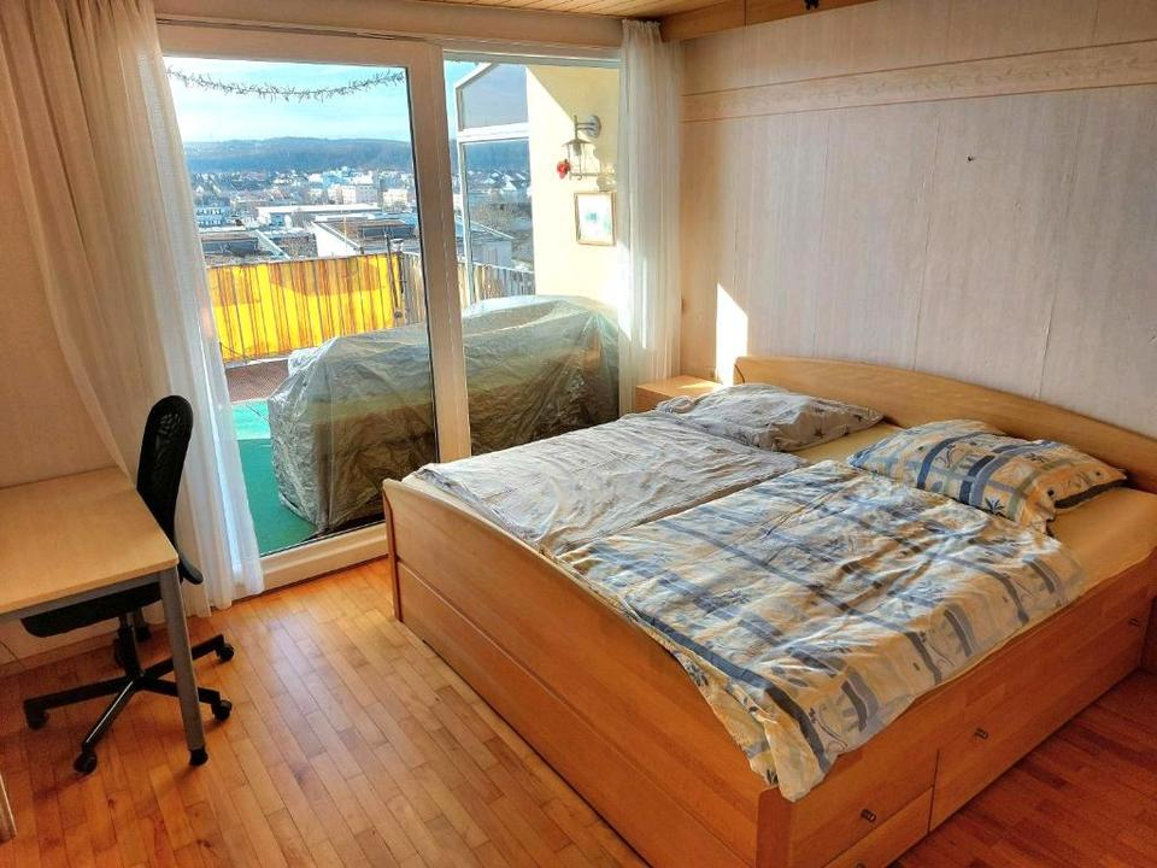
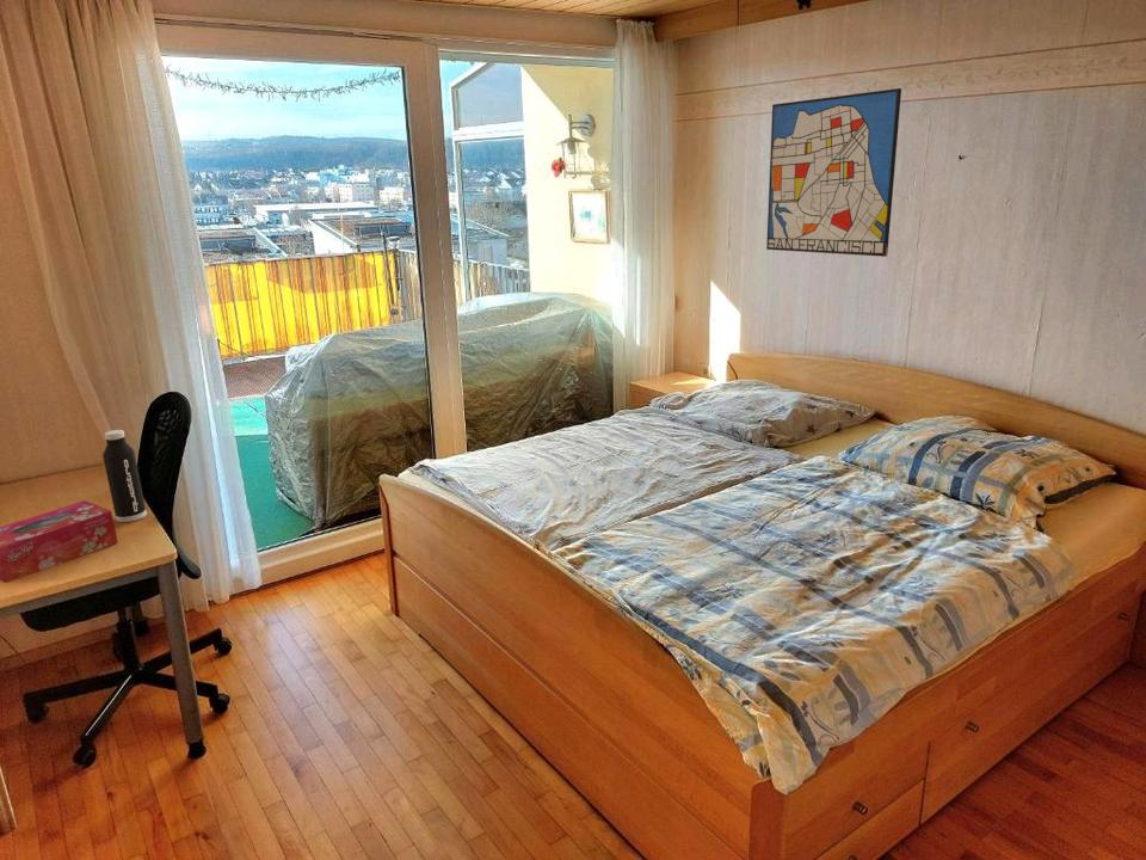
+ water bottle [101,429,148,523]
+ tissue box [0,499,119,584]
+ wall art [765,87,902,258]
